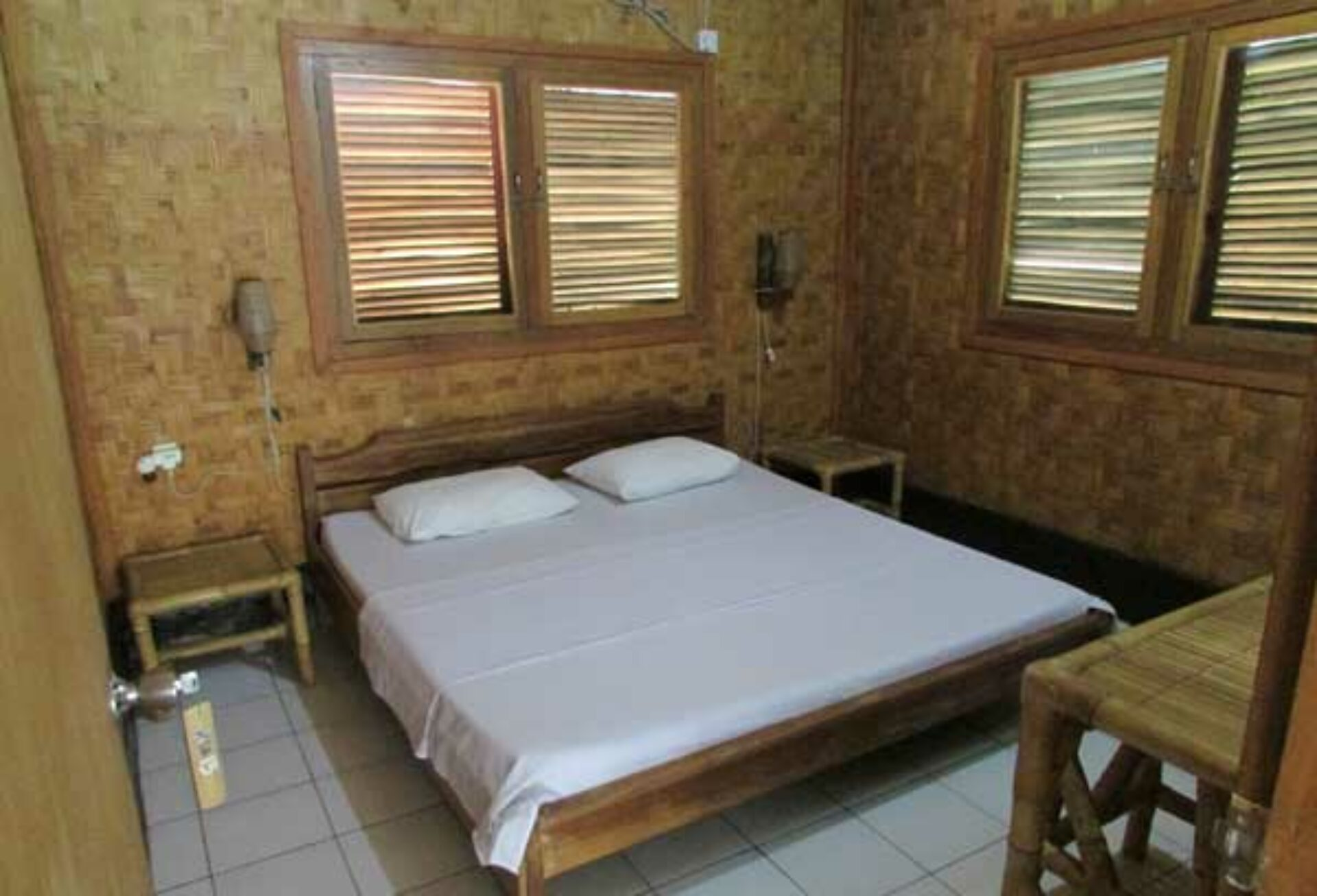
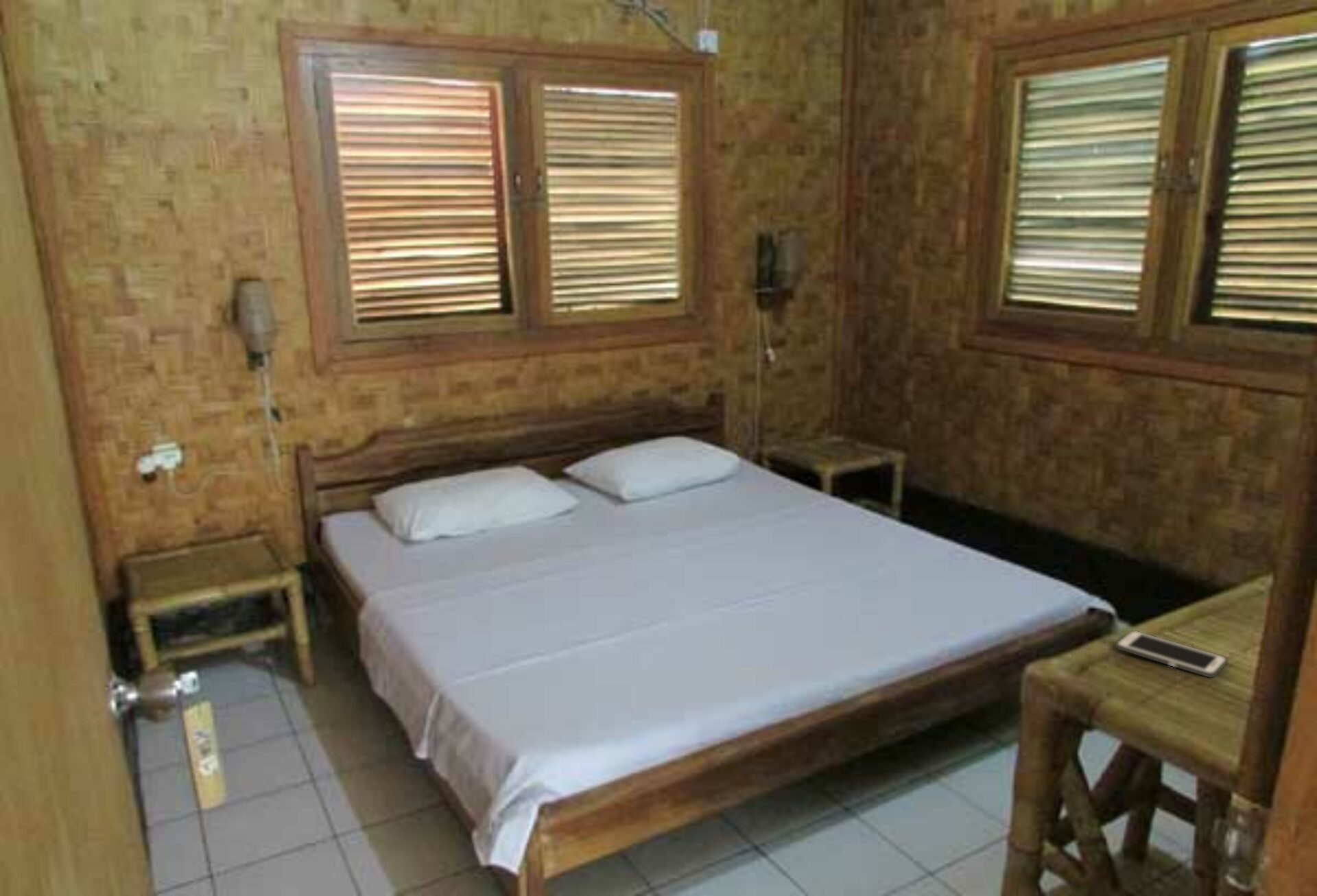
+ cell phone [1115,630,1228,679]
